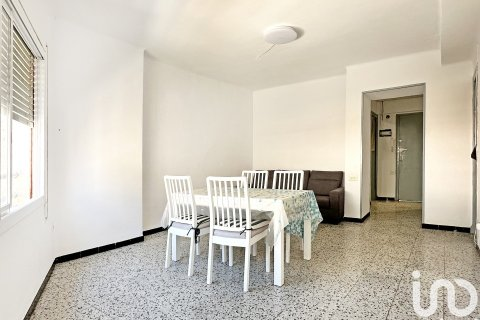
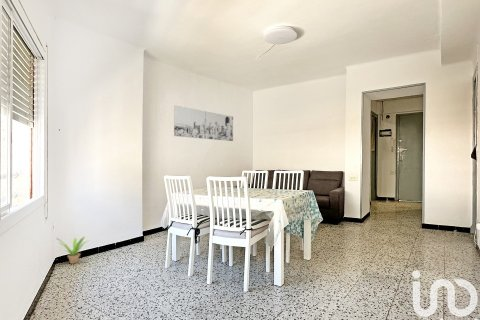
+ wall art [173,104,234,142]
+ potted plant [55,235,89,265]
